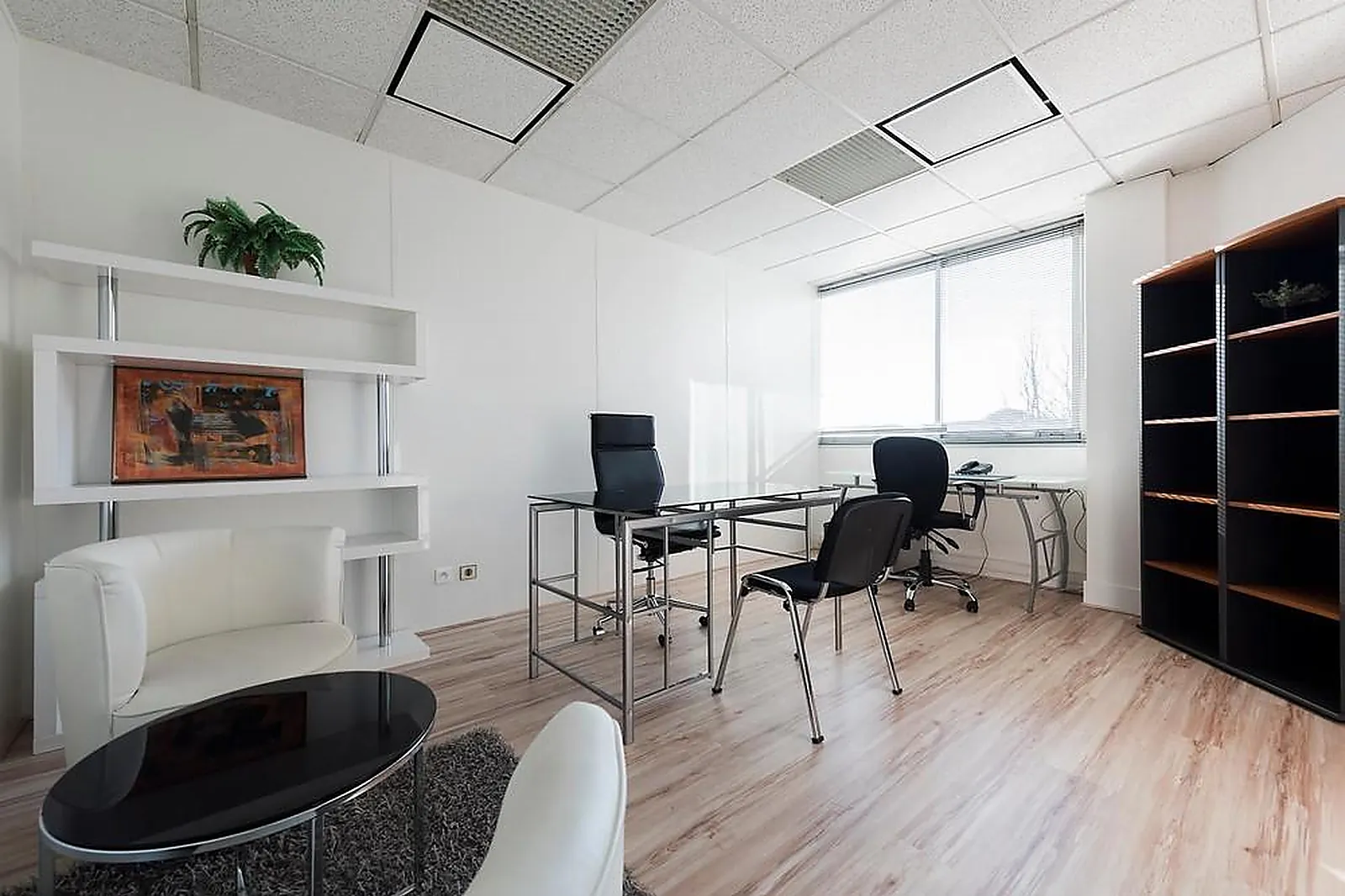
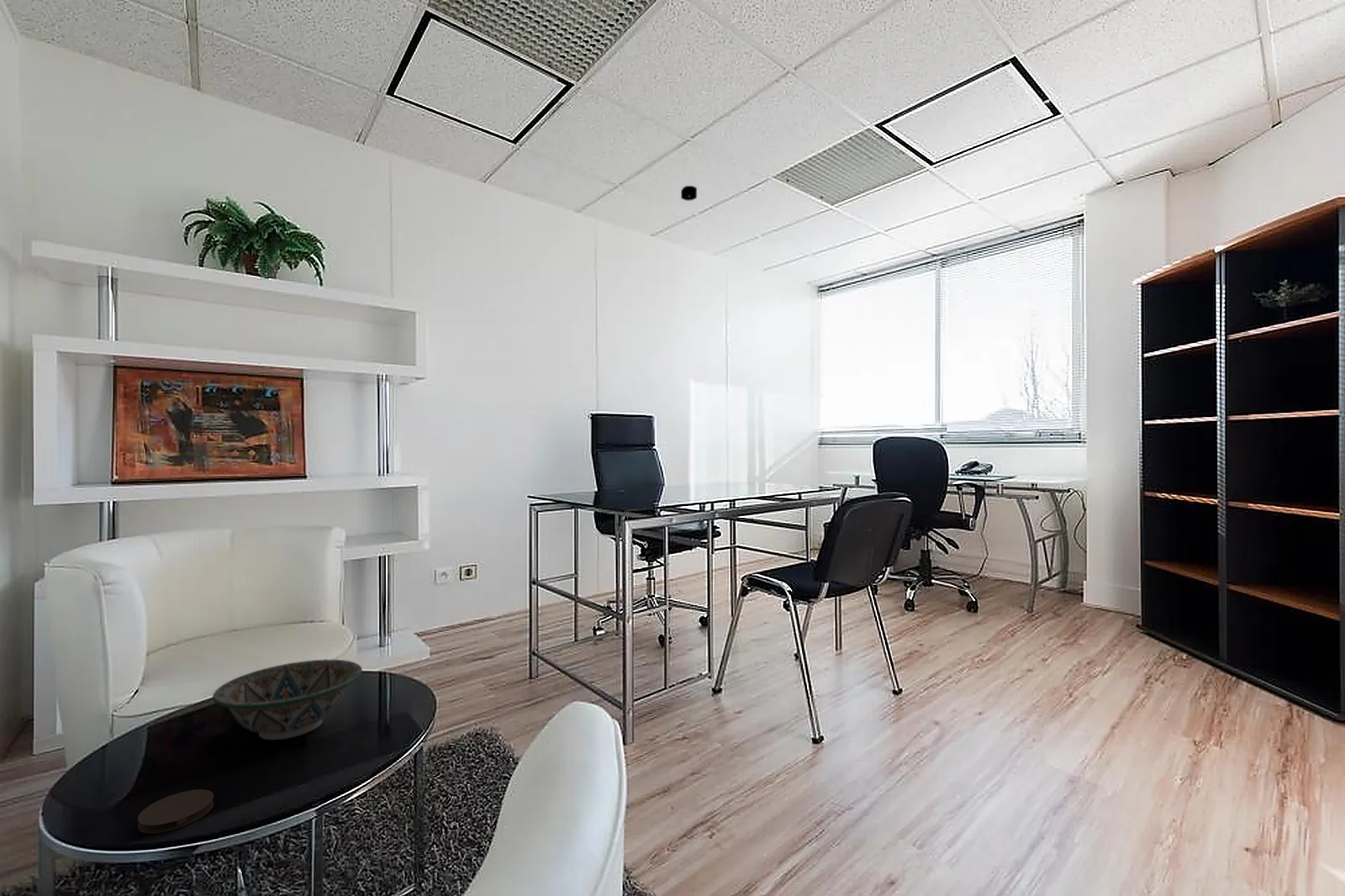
+ coaster [137,788,214,835]
+ decorative bowl [212,659,363,741]
+ smoke detector [680,185,698,202]
